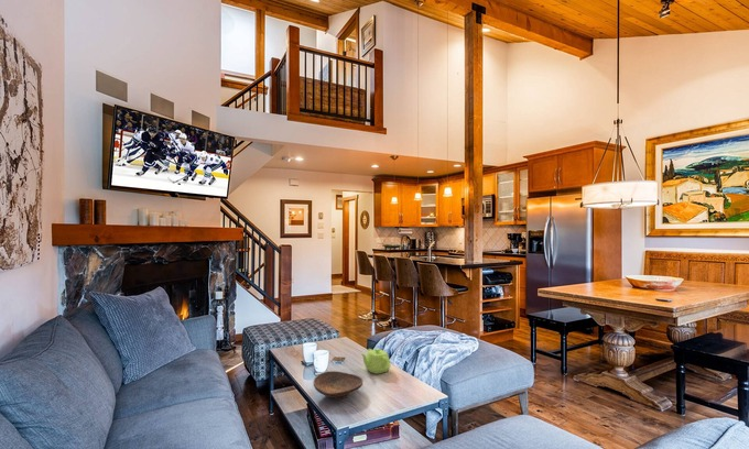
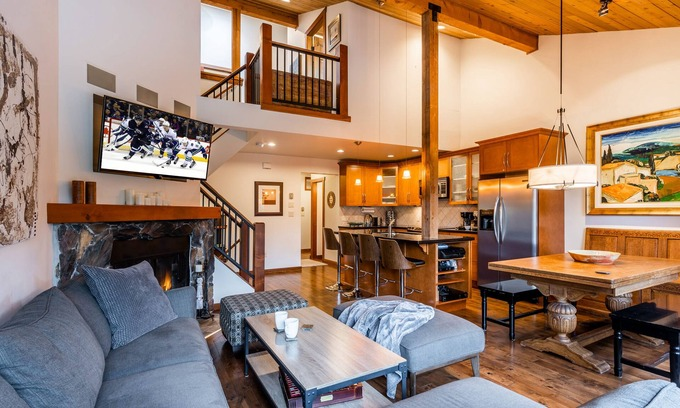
- teapot [359,348,391,374]
- decorative bowl [313,370,363,401]
